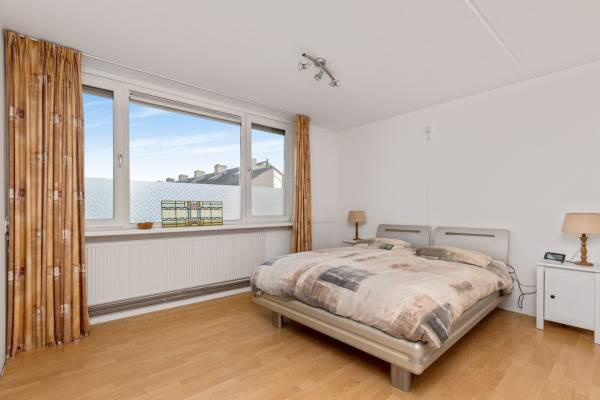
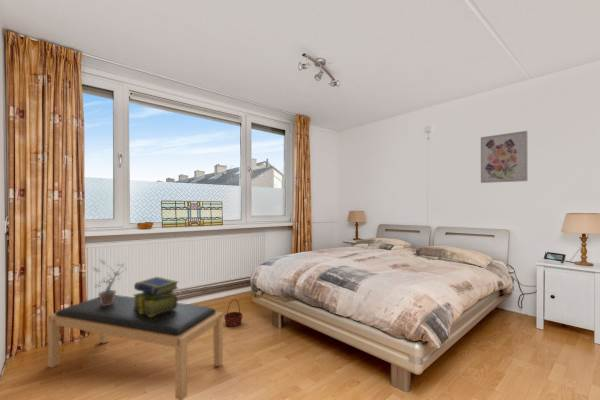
+ stack of books [132,276,179,317]
+ basket [223,298,244,328]
+ bench [47,294,224,400]
+ potted plant [92,258,126,306]
+ wall art [480,130,529,184]
